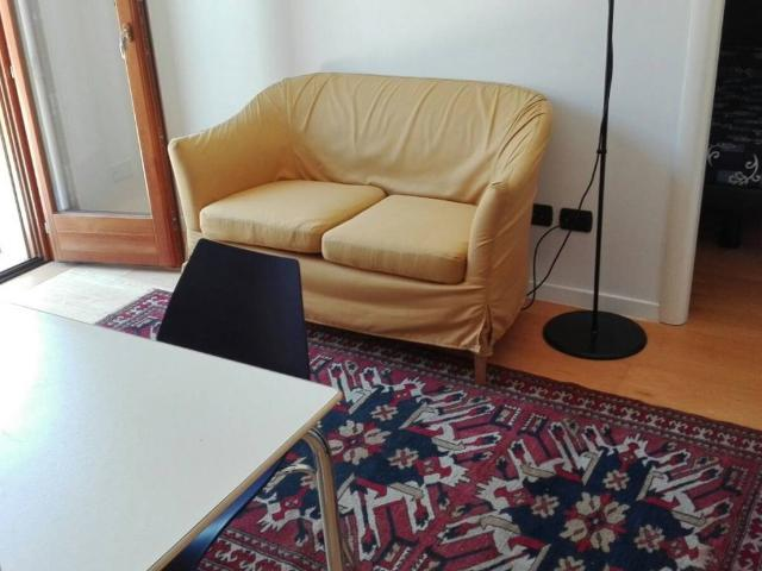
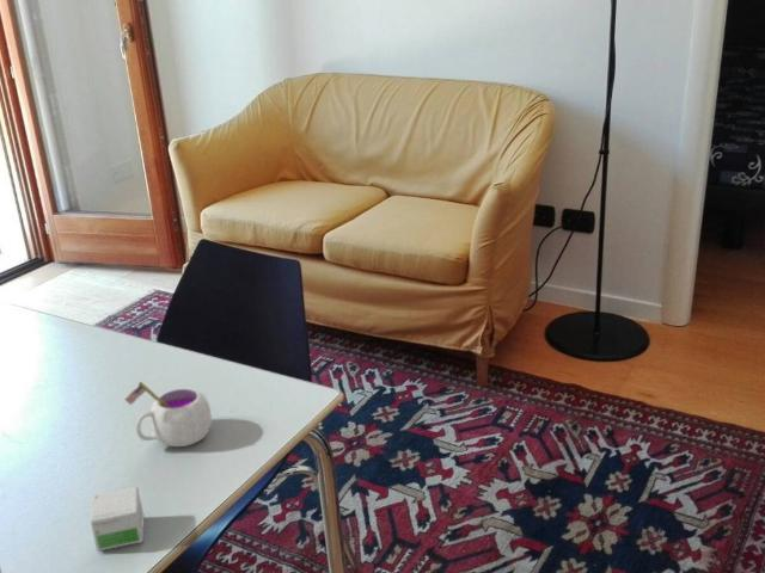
+ mug [123,381,213,448]
+ small box [90,486,146,553]
